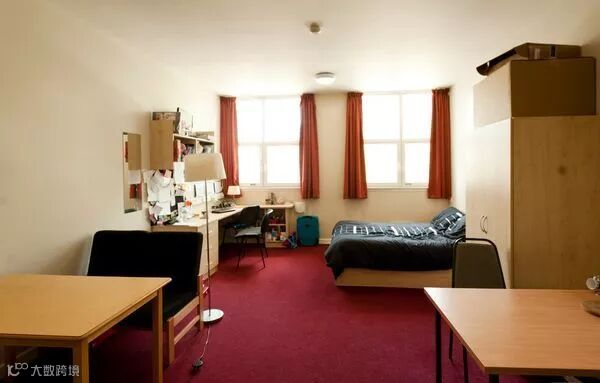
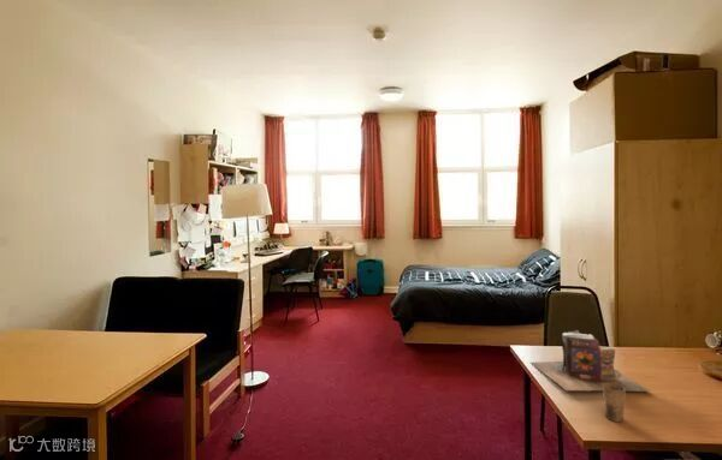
+ cup [602,383,627,423]
+ books [529,329,651,393]
